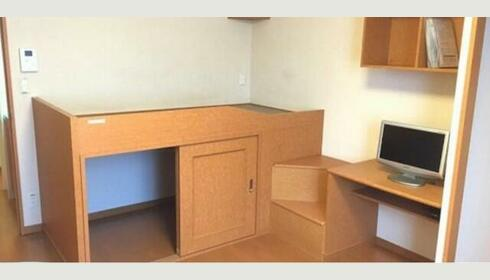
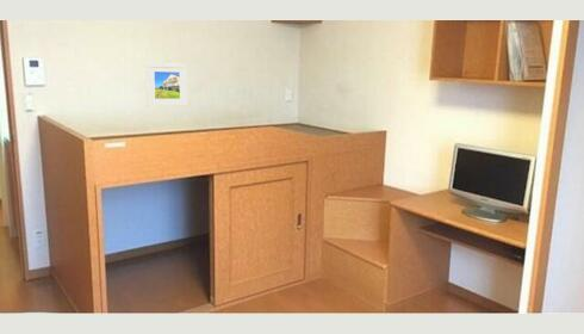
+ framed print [144,62,188,109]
